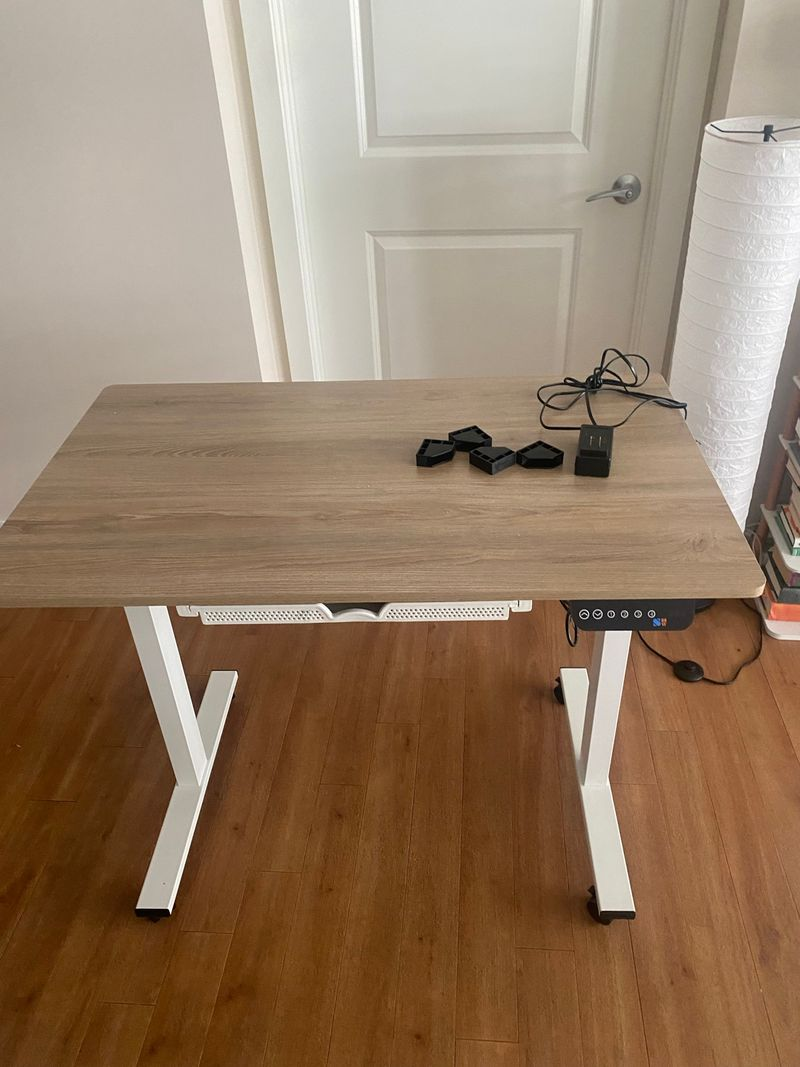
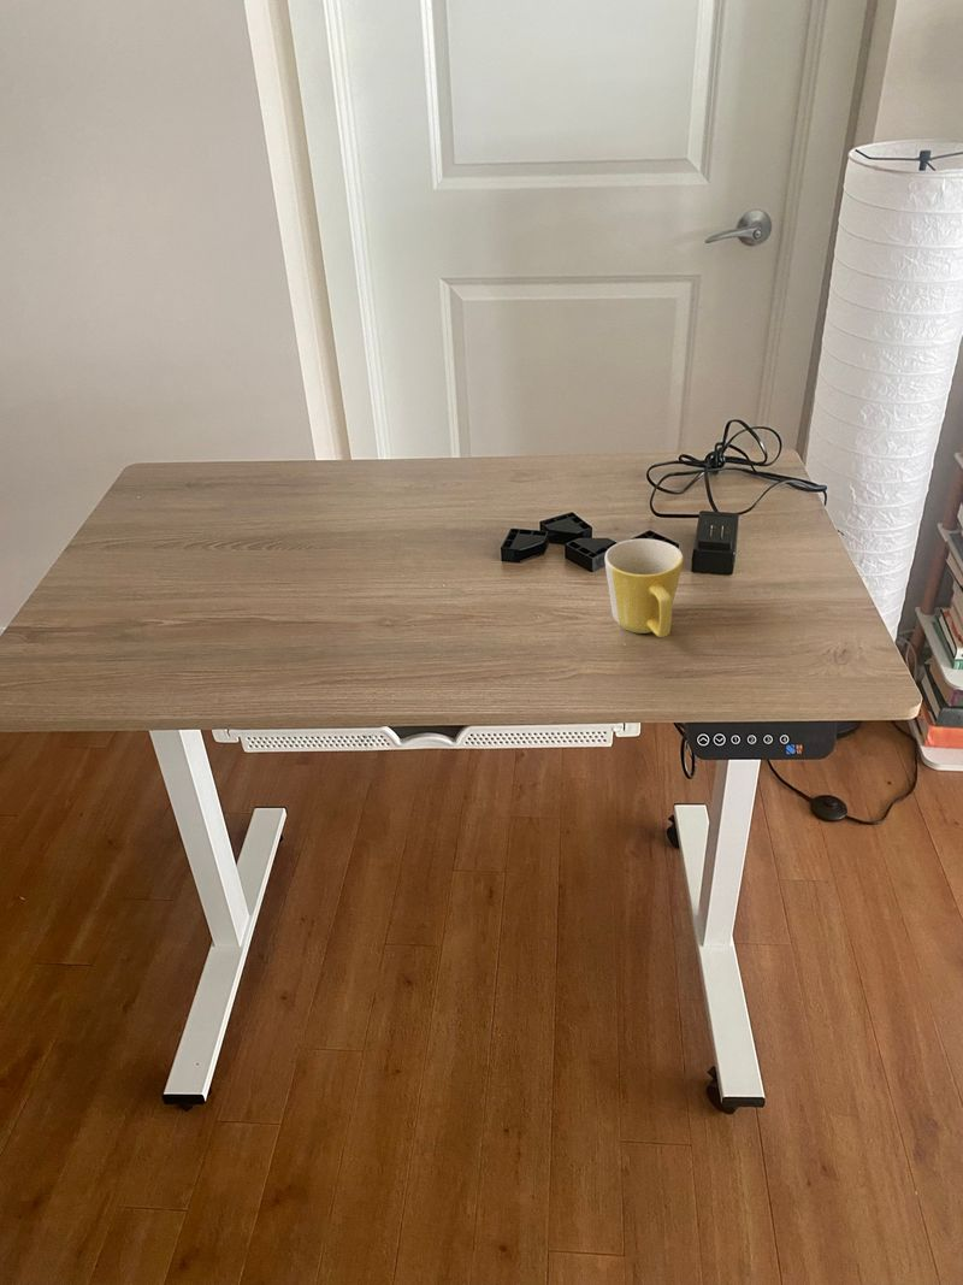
+ mug [603,537,684,638]
